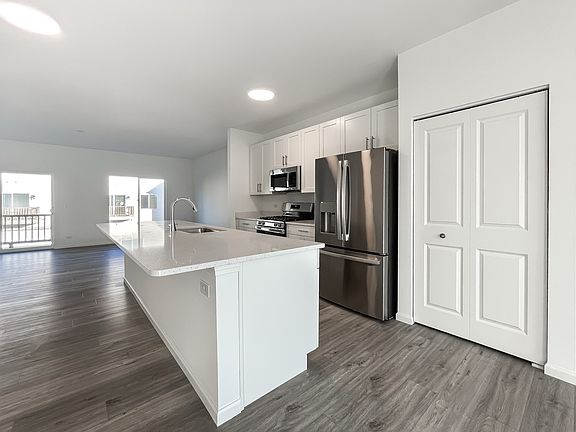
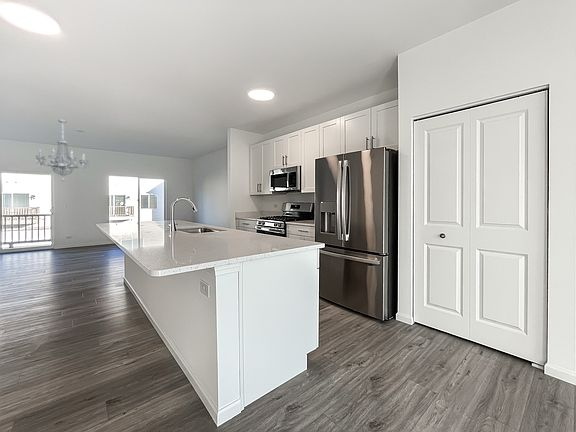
+ chandelier [35,119,89,182]
